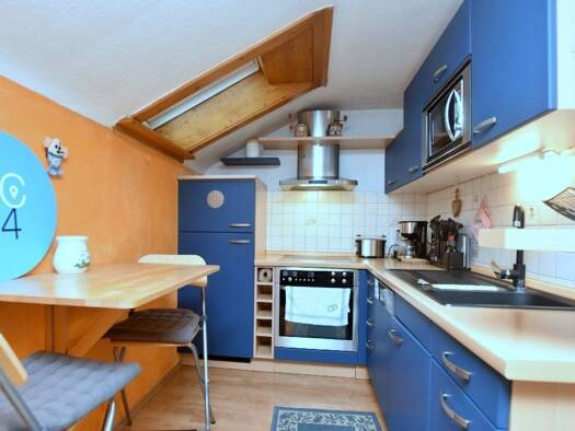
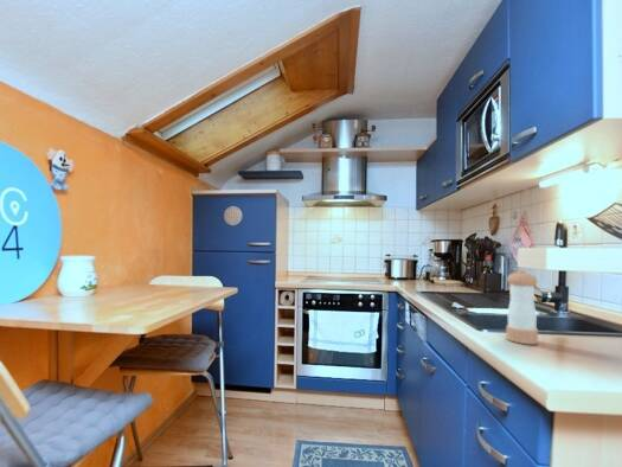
+ pepper shaker [505,269,539,346]
